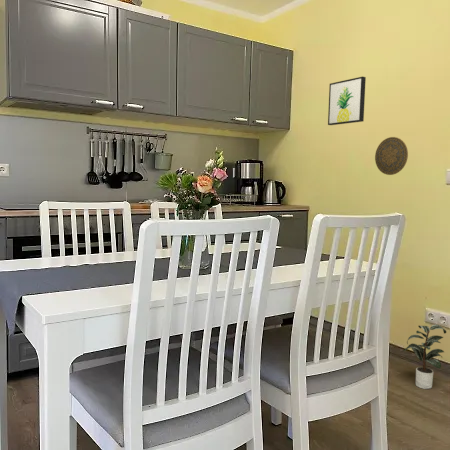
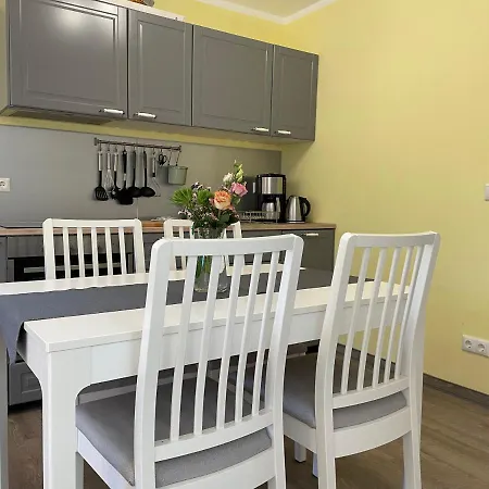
- decorative plate [374,136,409,176]
- wall art [327,76,367,126]
- potted plant [403,324,447,390]
